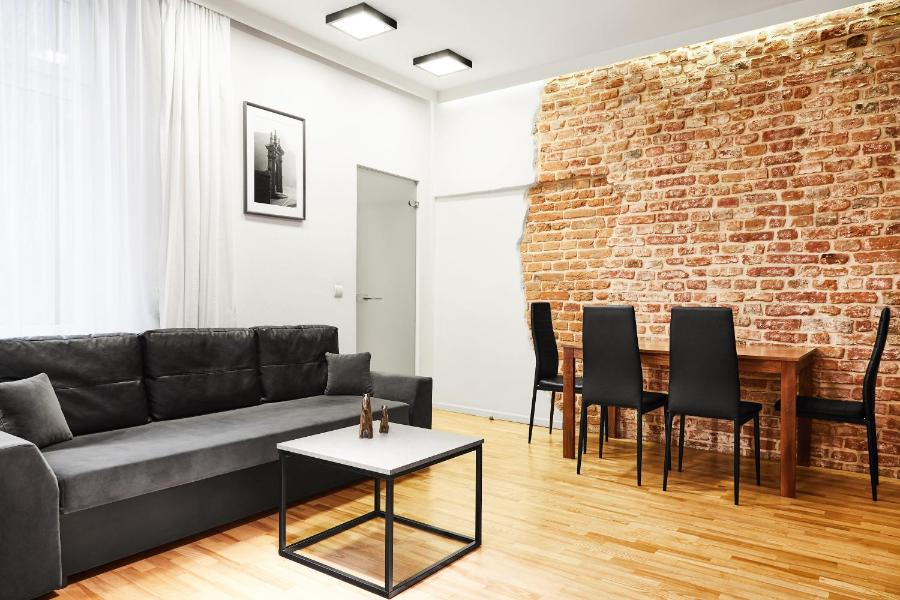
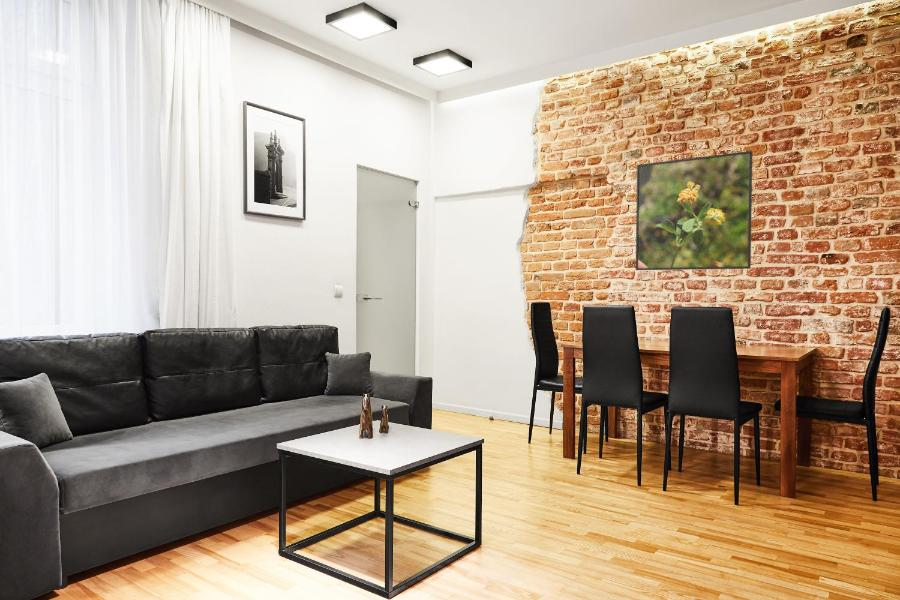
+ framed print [635,150,753,271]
